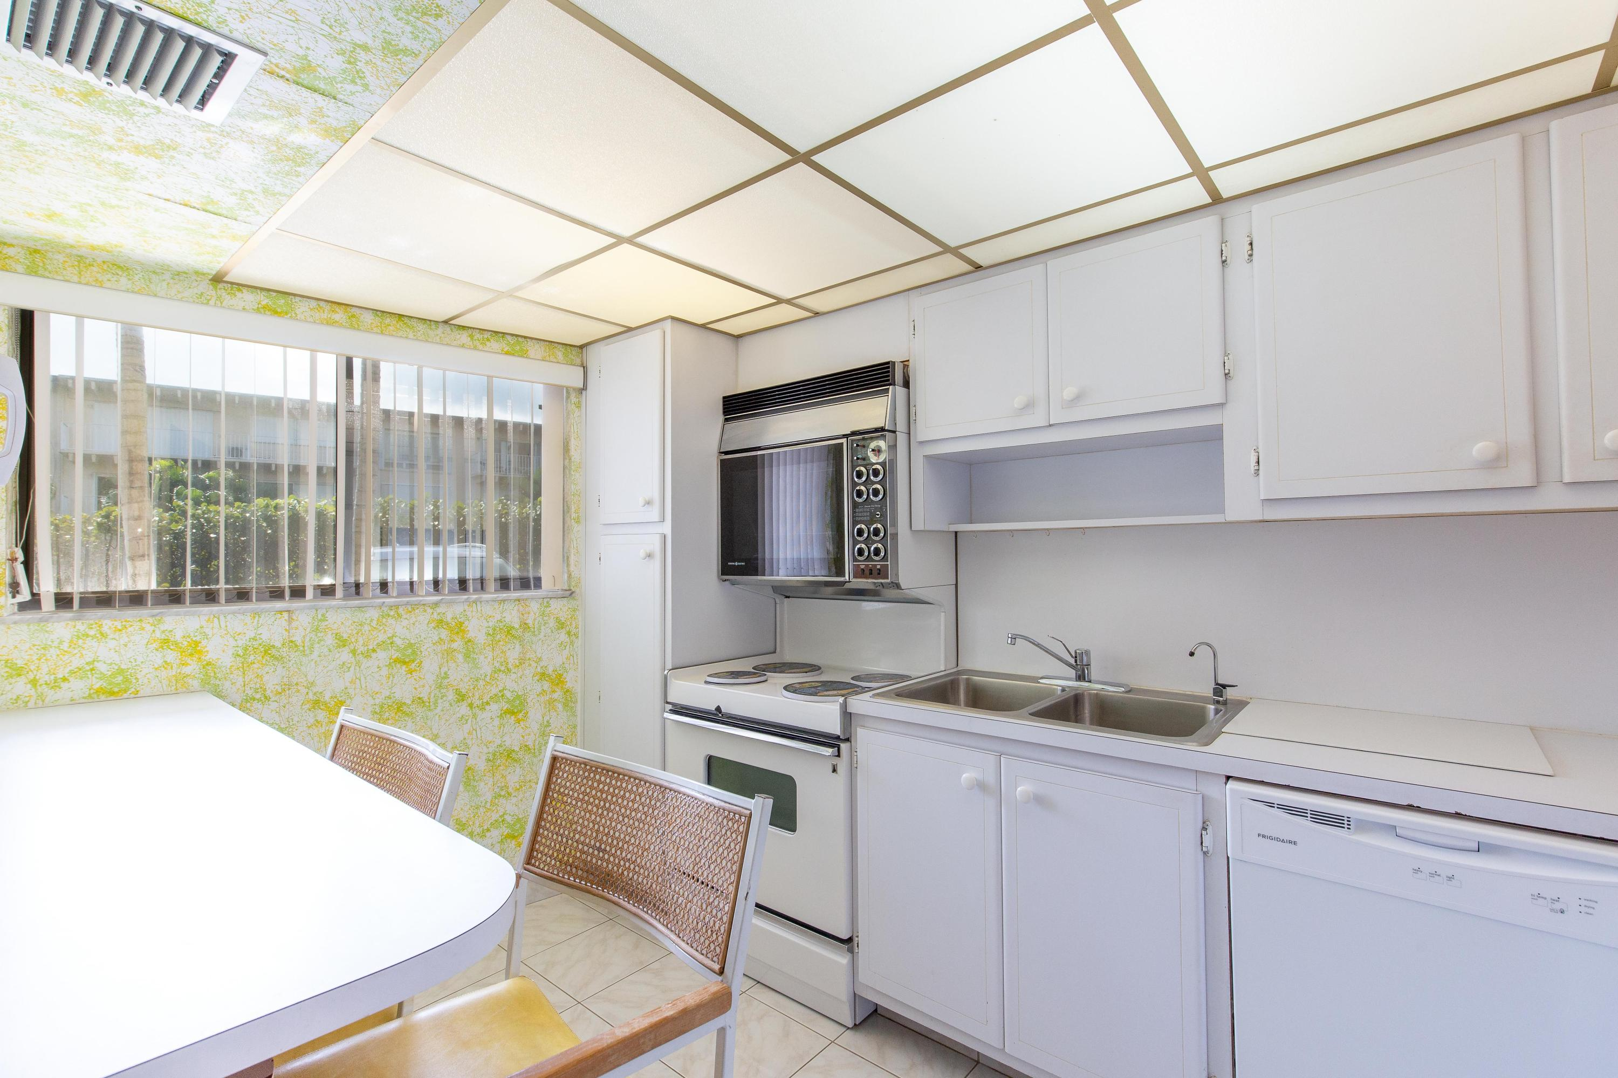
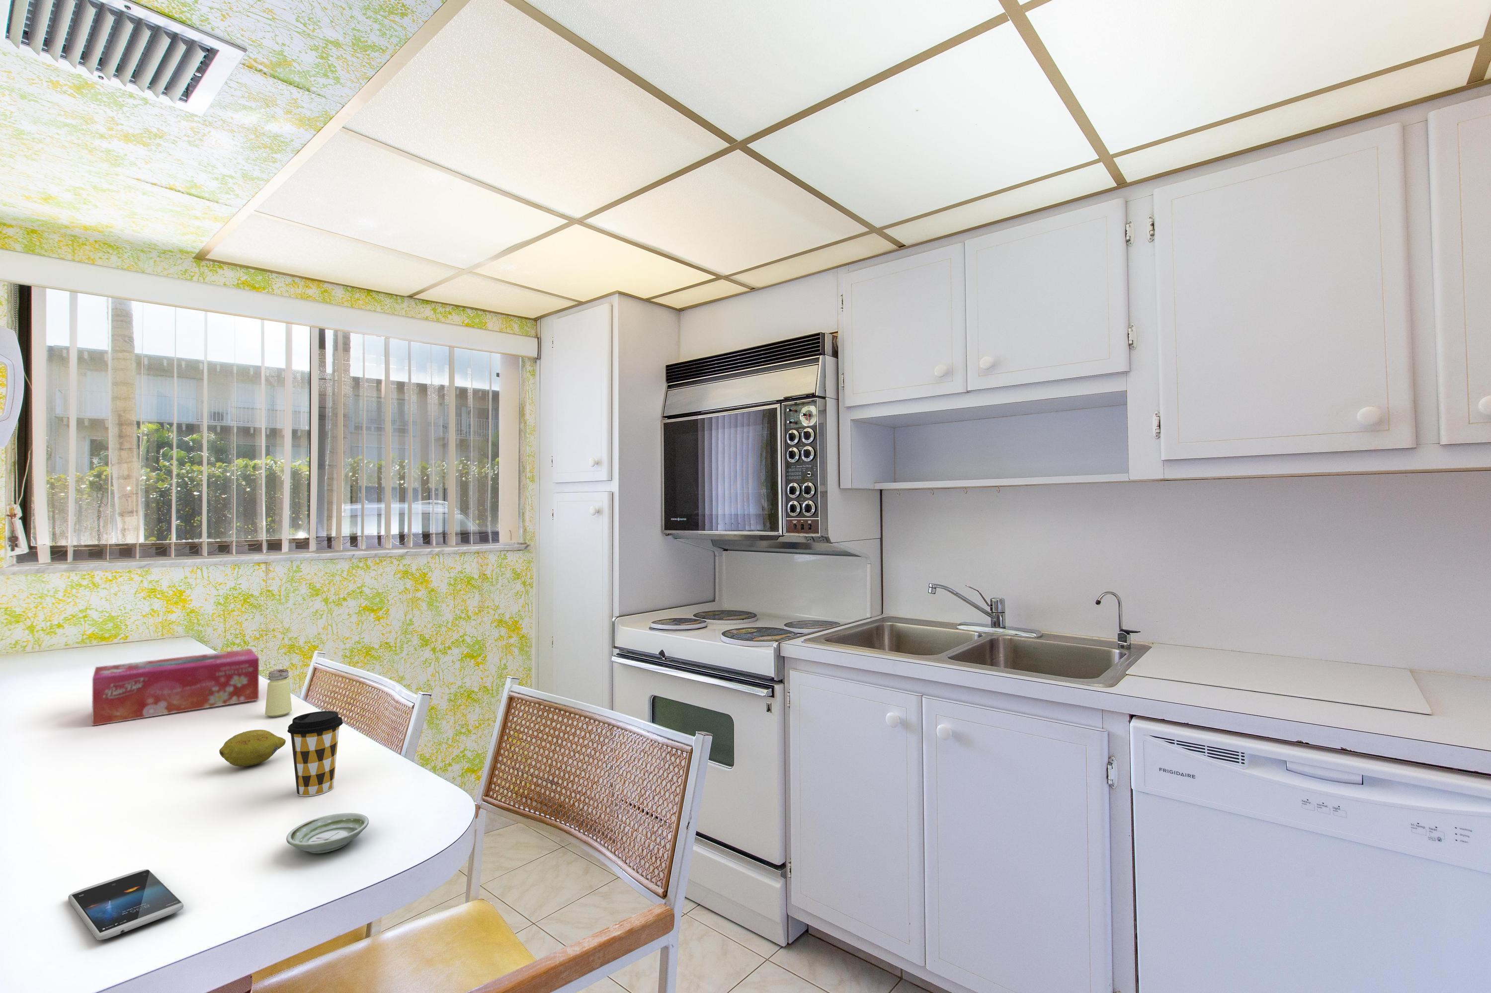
+ smartphone [68,869,184,940]
+ saucer [286,812,369,853]
+ coffee cup [287,710,344,797]
+ fruit [218,729,286,767]
+ tissue box [91,648,259,726]
+ saltshaker [265,668,293,717]
